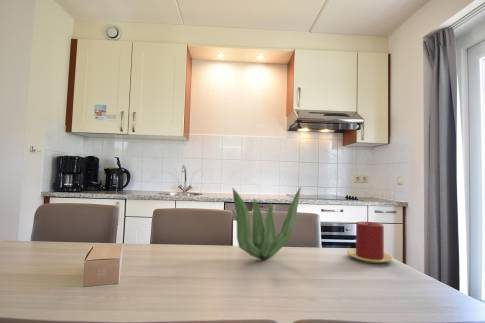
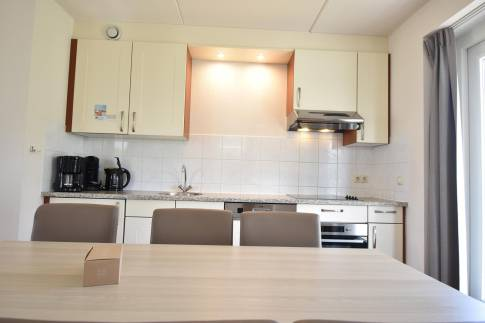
- candle [346,221,395,264]
- plant [231,186,302,262]
